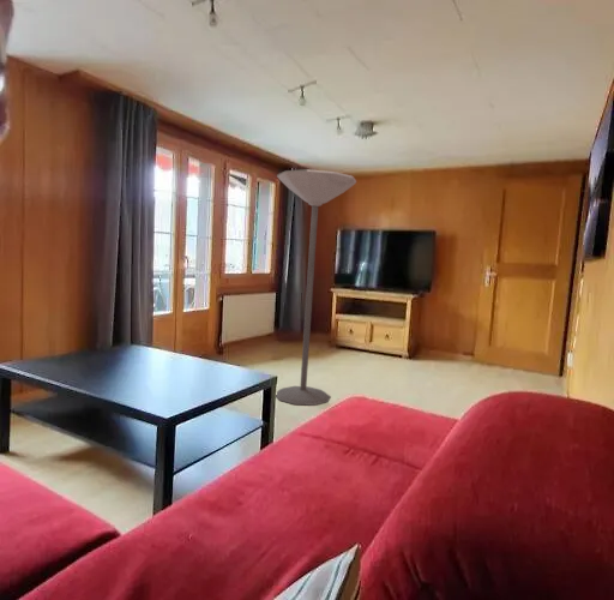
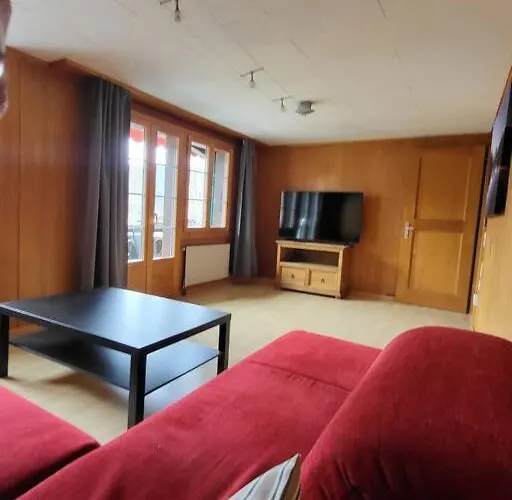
- floor lamp [275,168,357,407]
